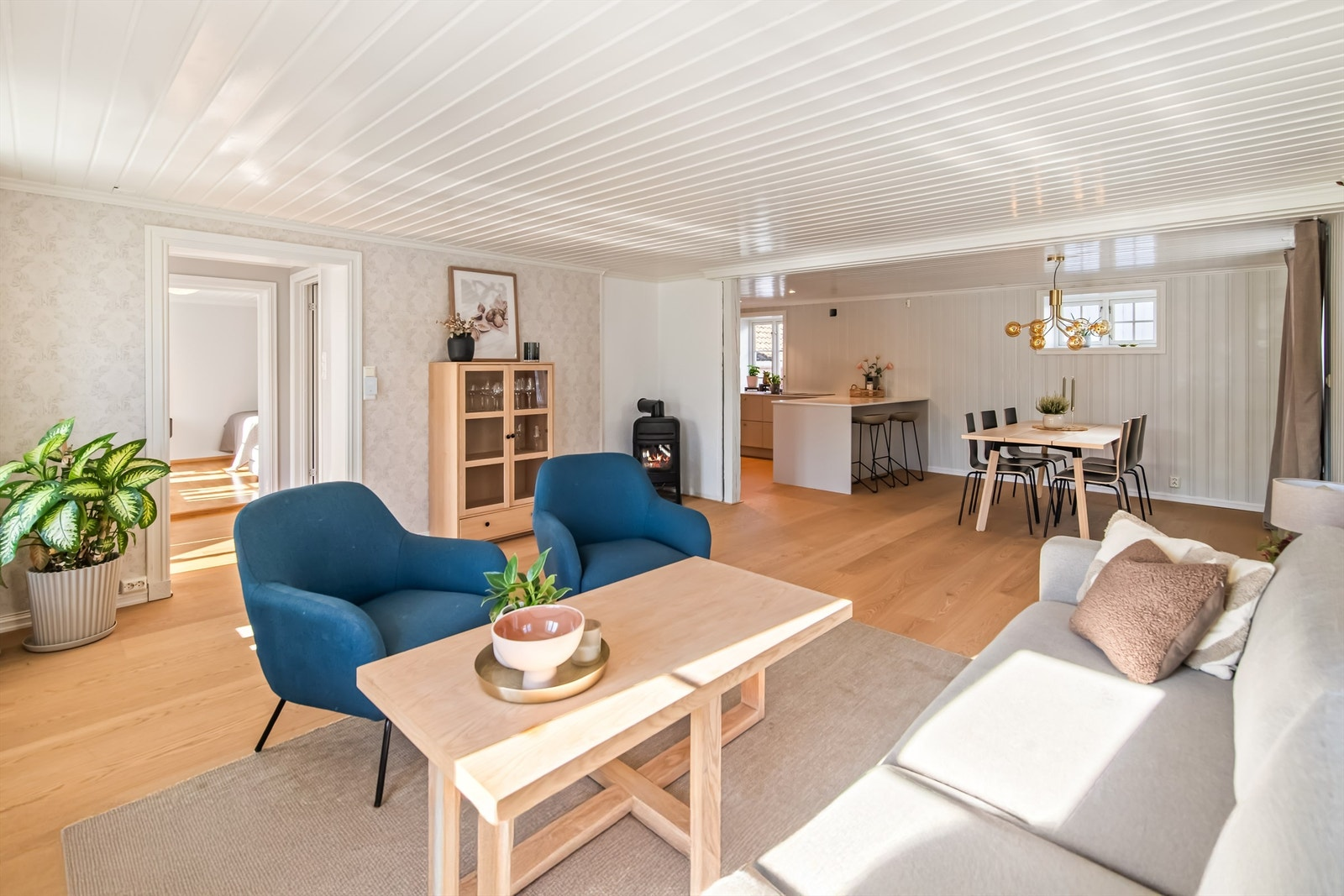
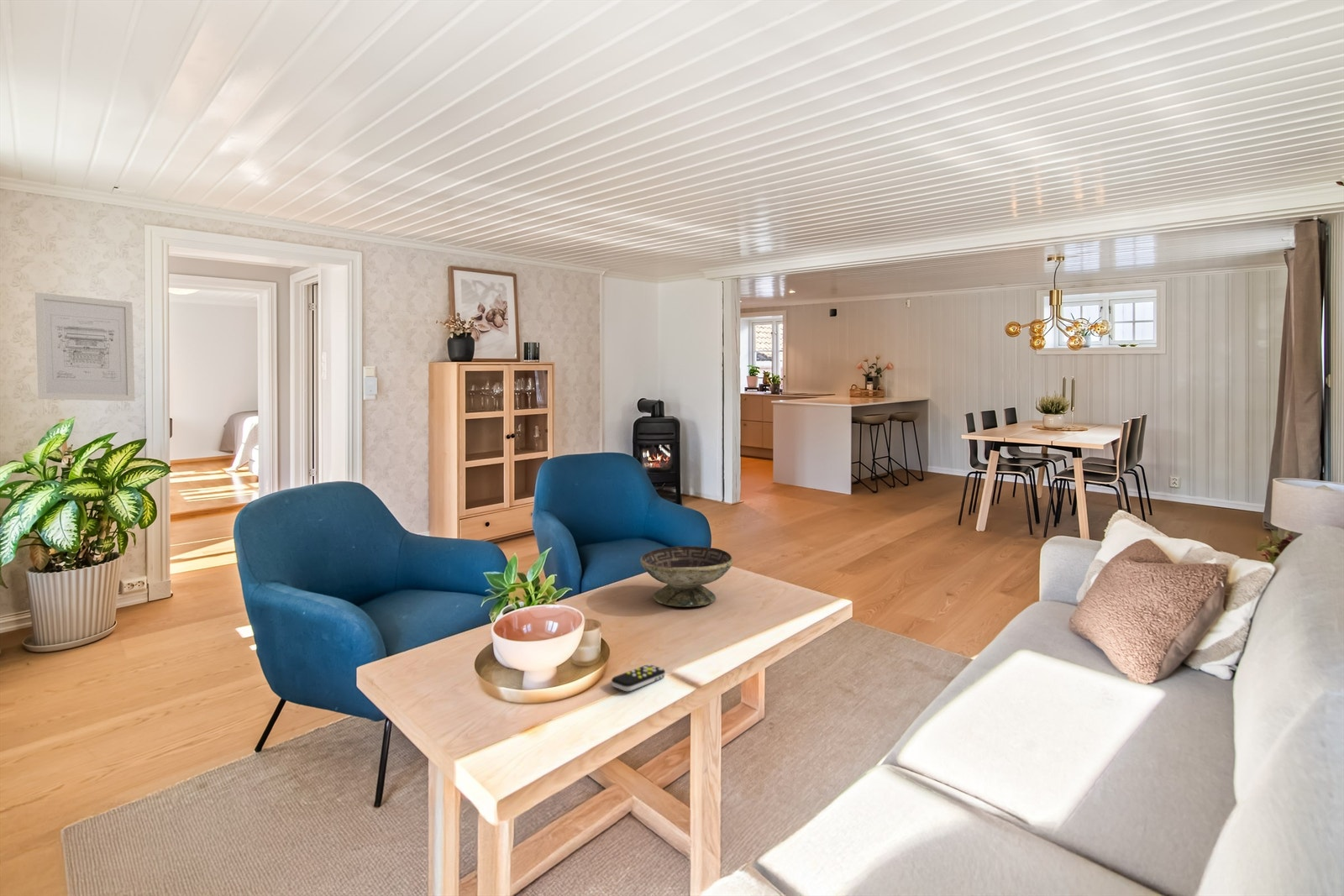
+ wall art [34,291,135,402]
+ remote control [611,663,666,692]
+ decorative bowl [639,545,734,608]
